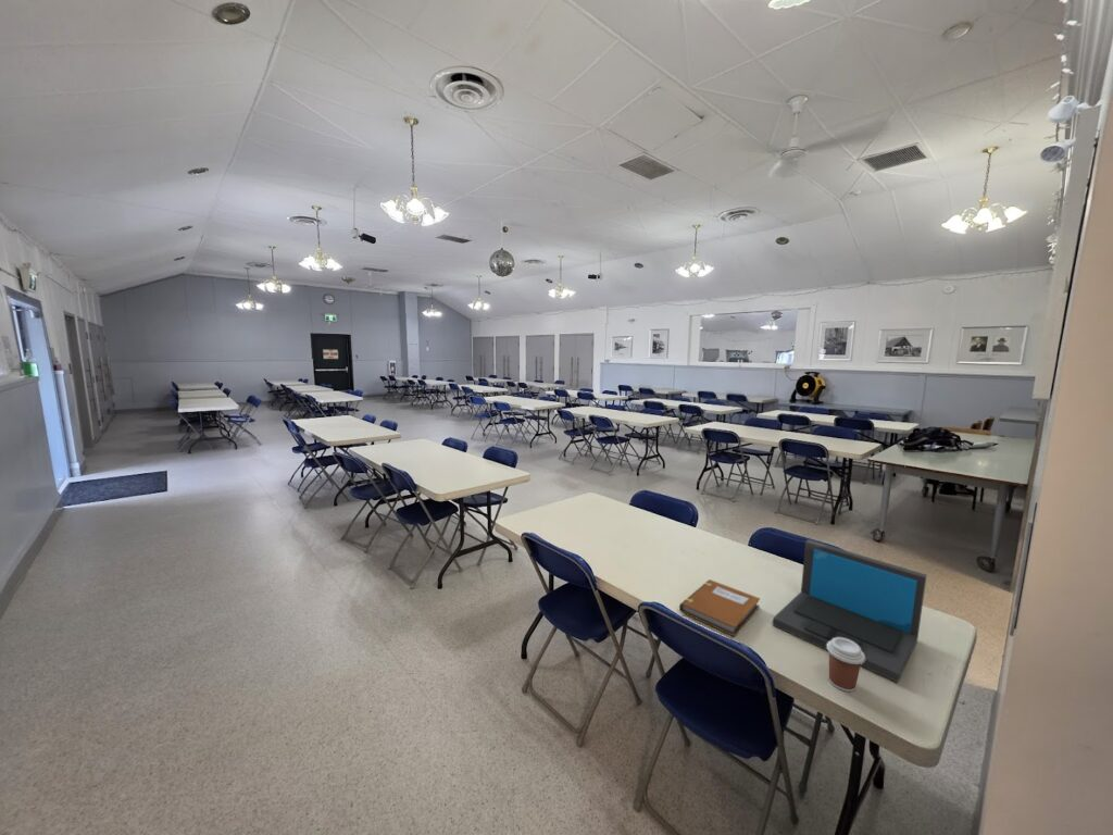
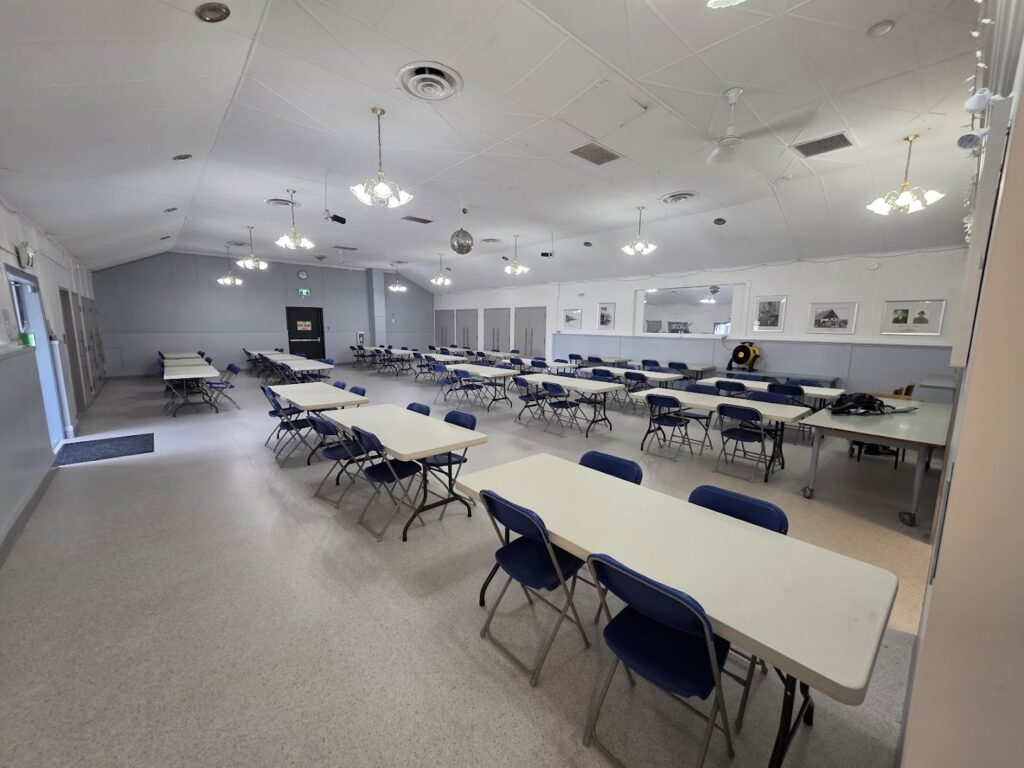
- laptop [772,538,928,684]
- coffee cup [827,637,865,693]
- notebook [678,578,761,637]
